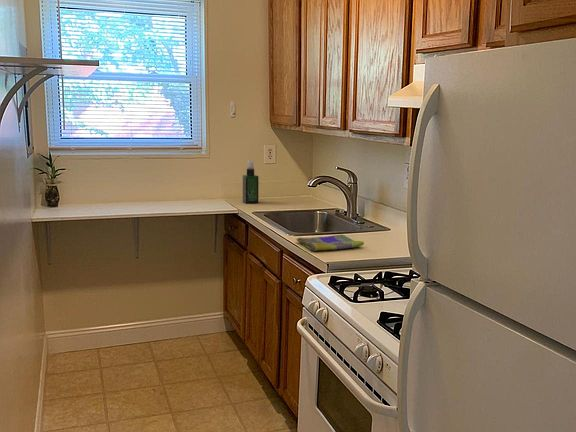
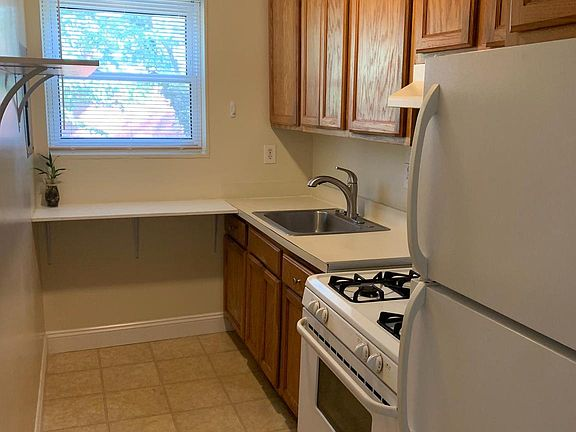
- spray bottle [242,160,260,204]
- dish towel [295,234,365,252]
